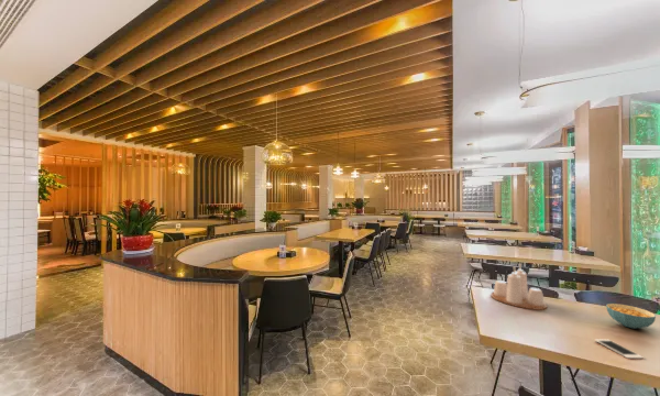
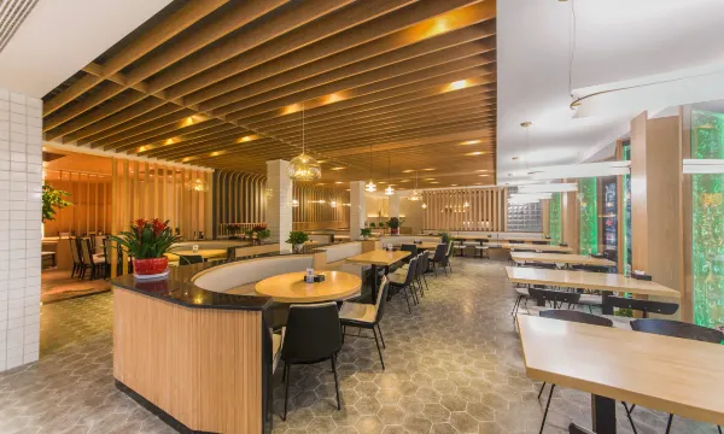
- cell phone [594,339,645,360]
- cereal bowl [605,302,657,330]
- condiment set [491,263,548,311]
